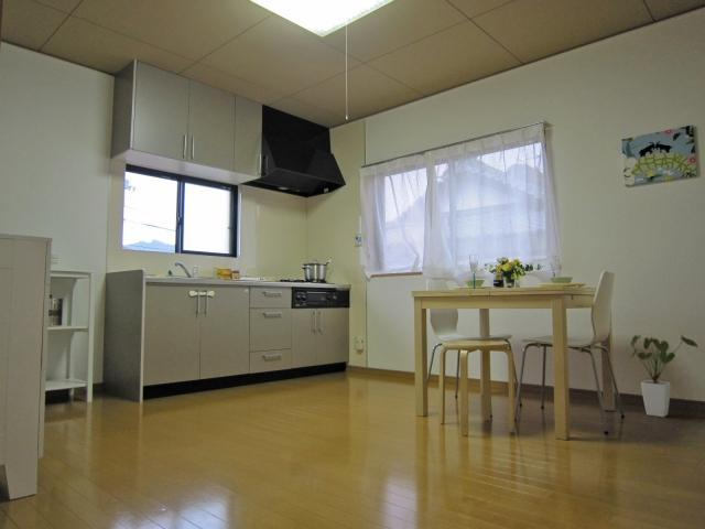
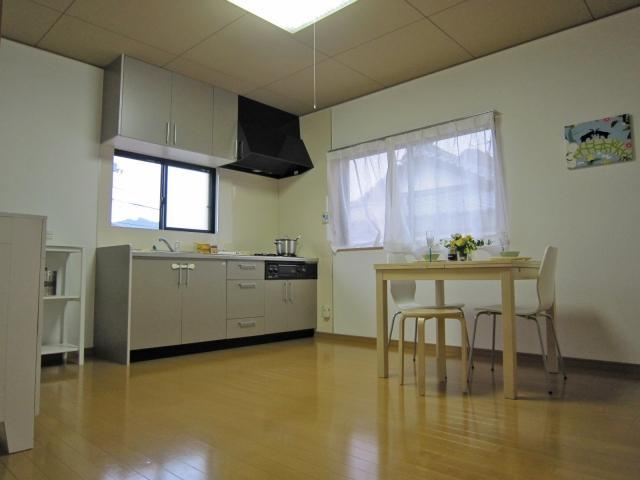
- house plant [630,334,699,418]
